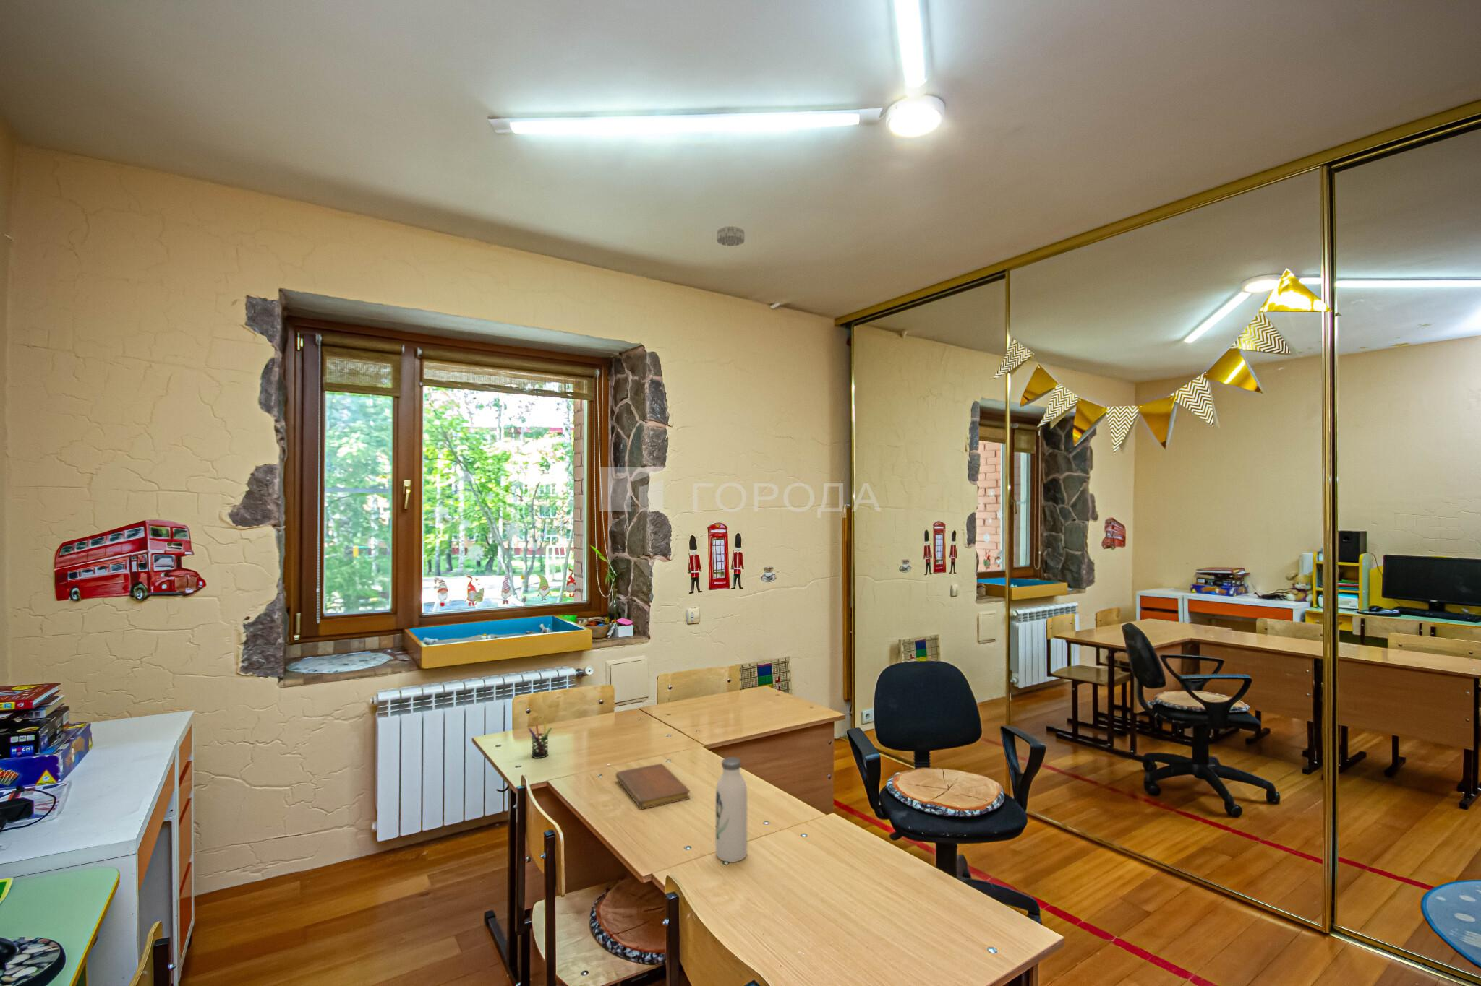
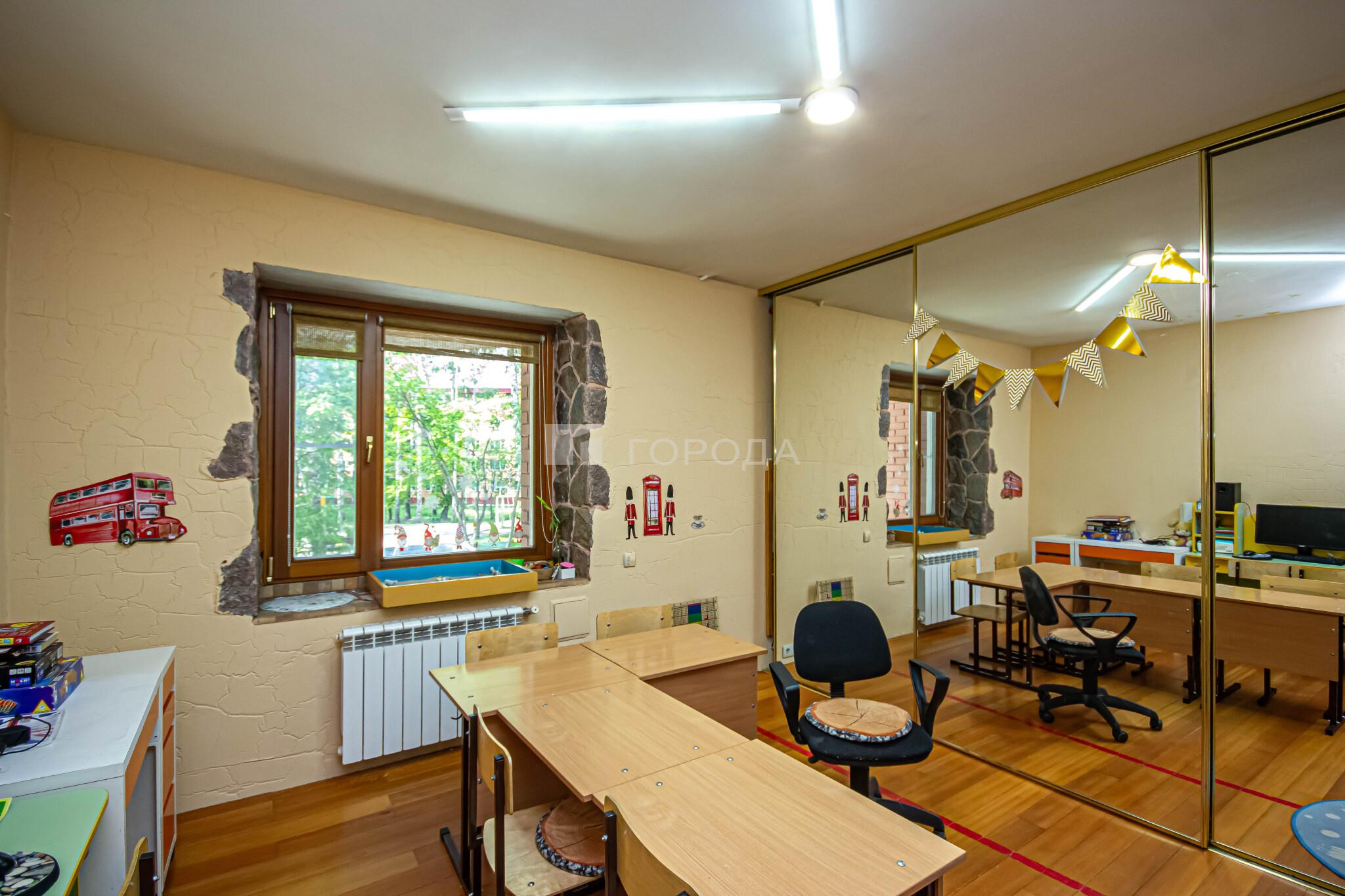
- notebook [614,763,690,810]
- pen holder [527,721,553,759]
- water bottle [716,756,748,863]
- smoke detector [716,226,745,246]
